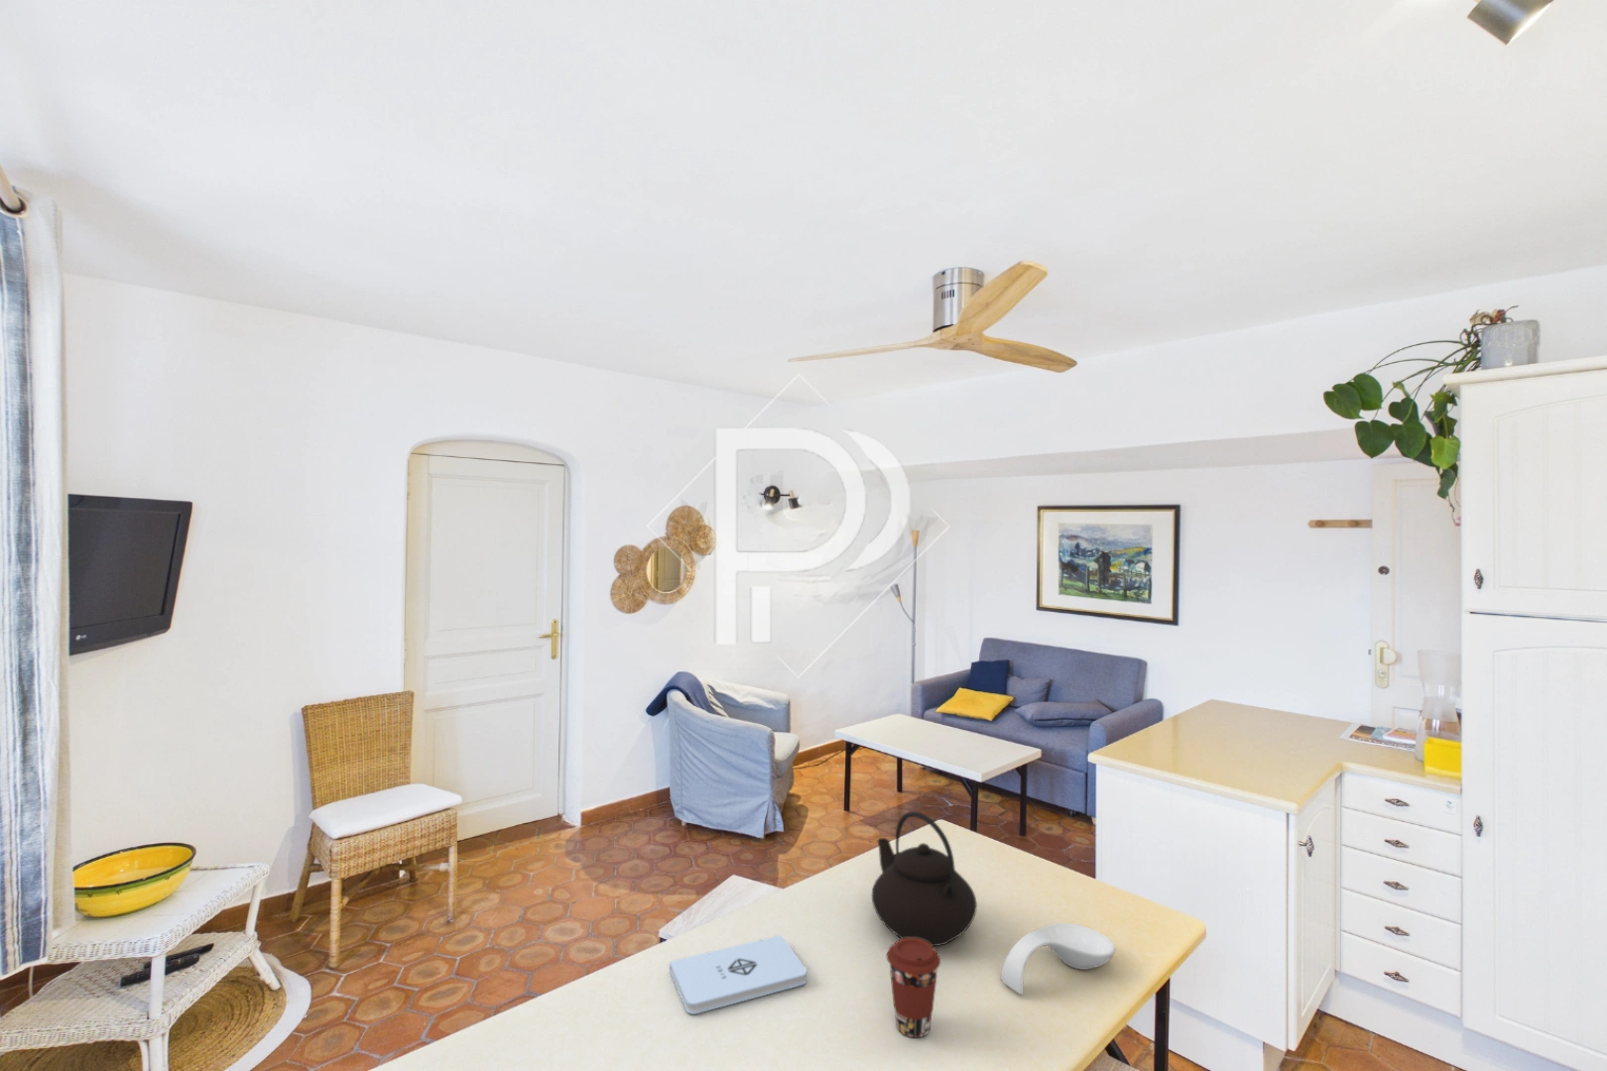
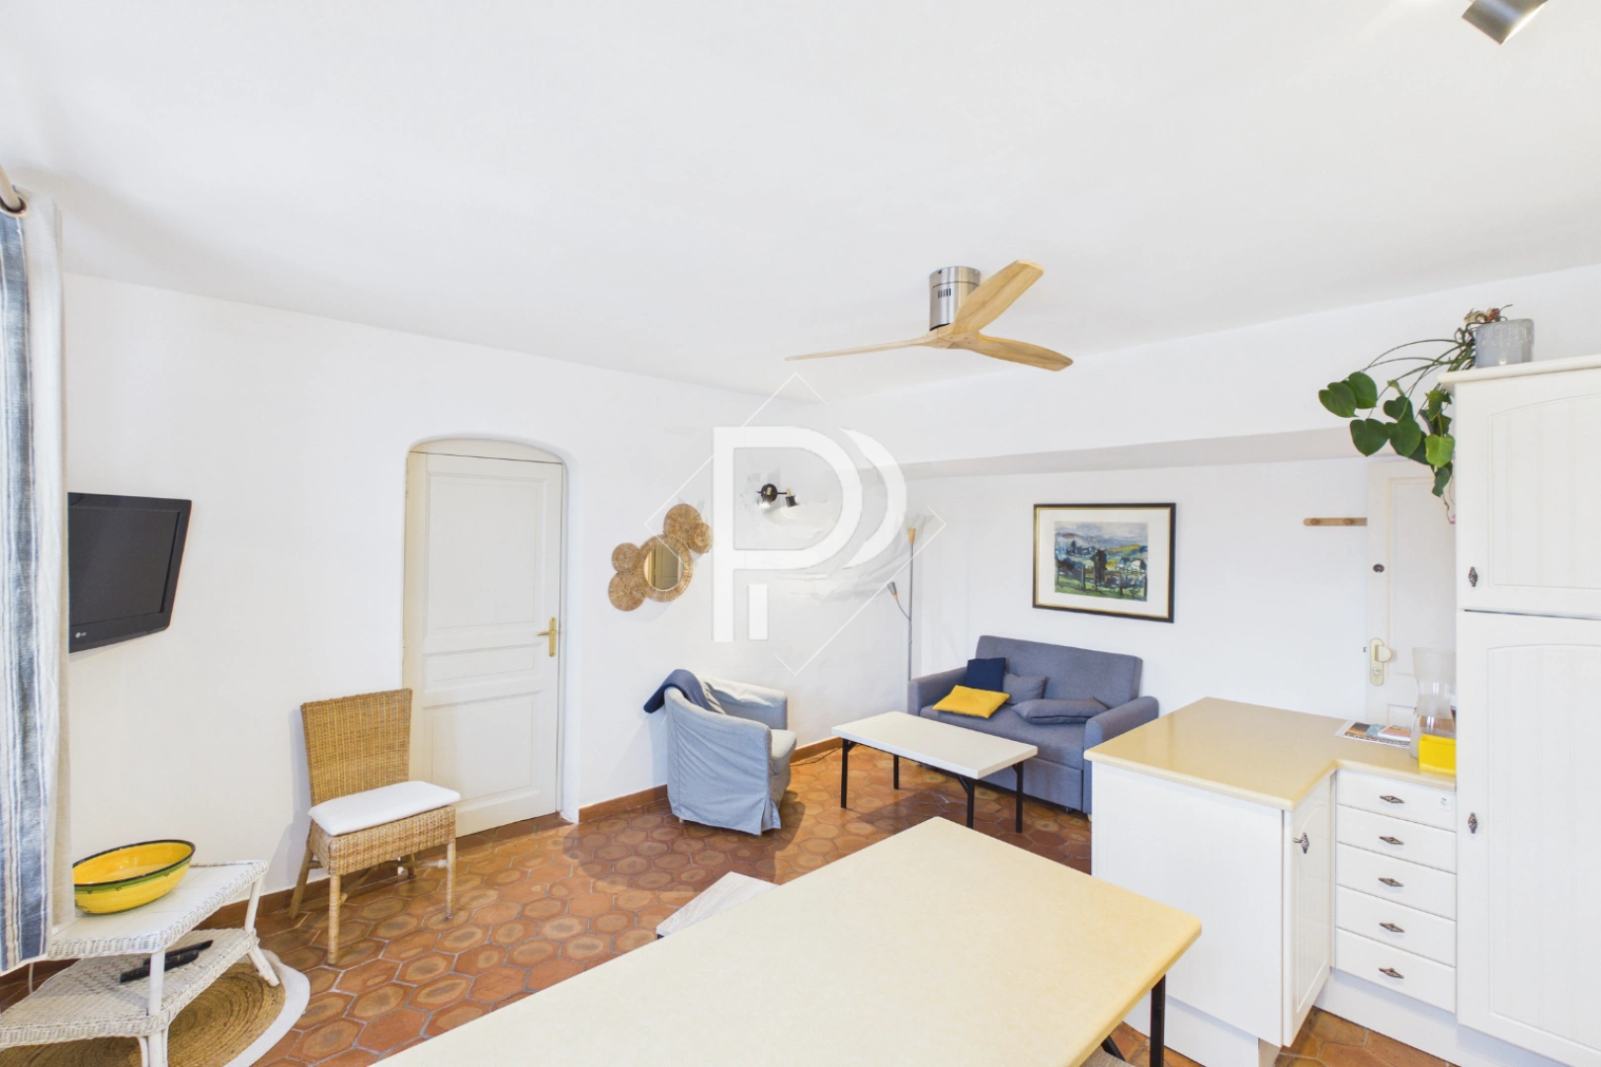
- coffee cup [886,938,941,1039]
- teapot [870,810,978,947]
- notepad [668,935,807,1016]
- spoon rest [1000,923,1116,996]
